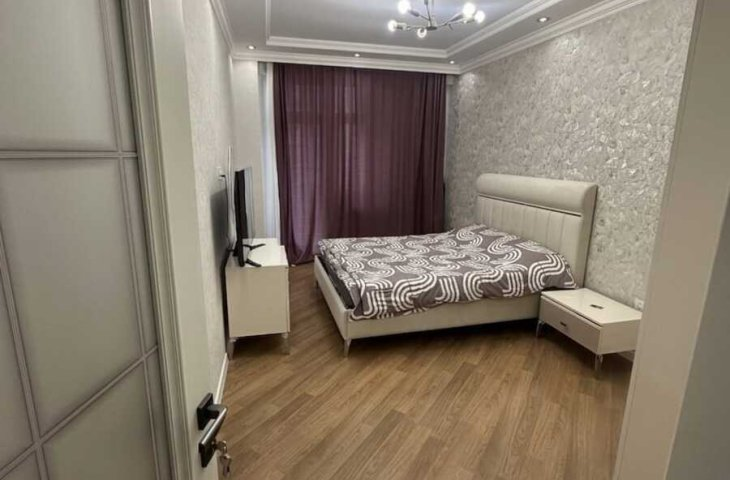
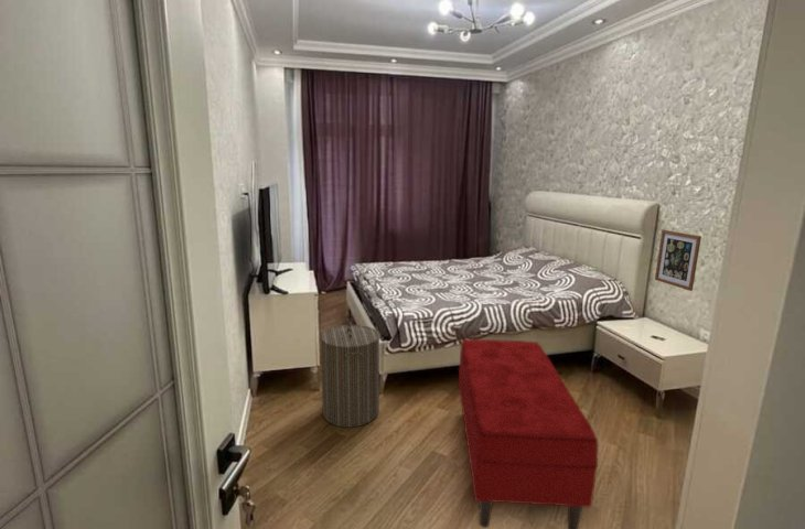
+ bench [458,338,599,529]
+ wall art [654,229,702,292]
+ laundry hamper [319,321,380,429]
